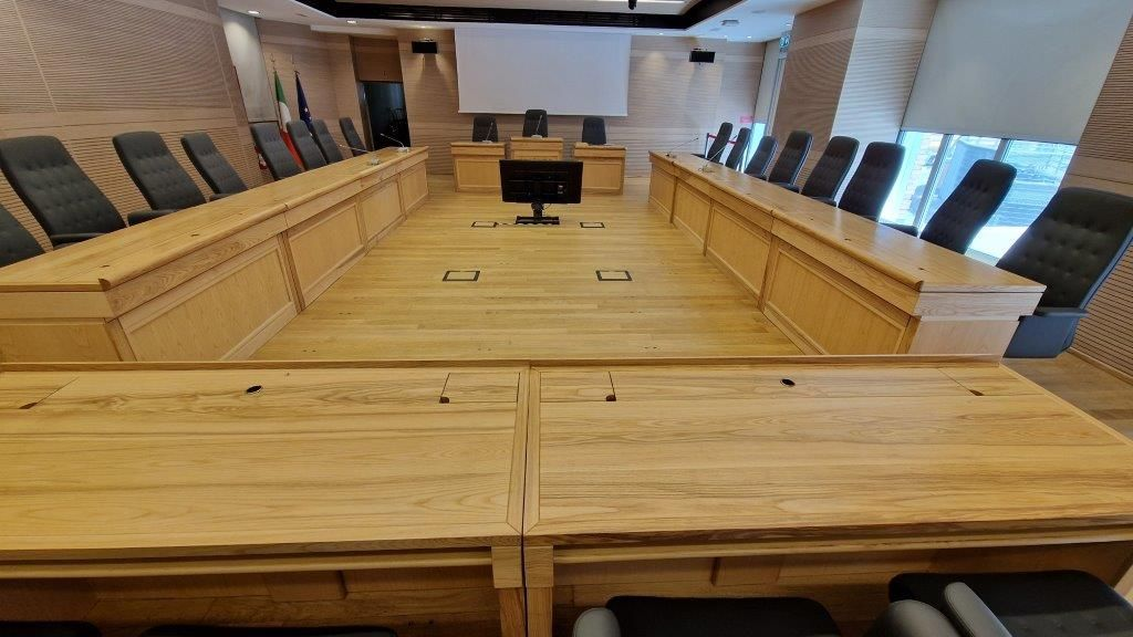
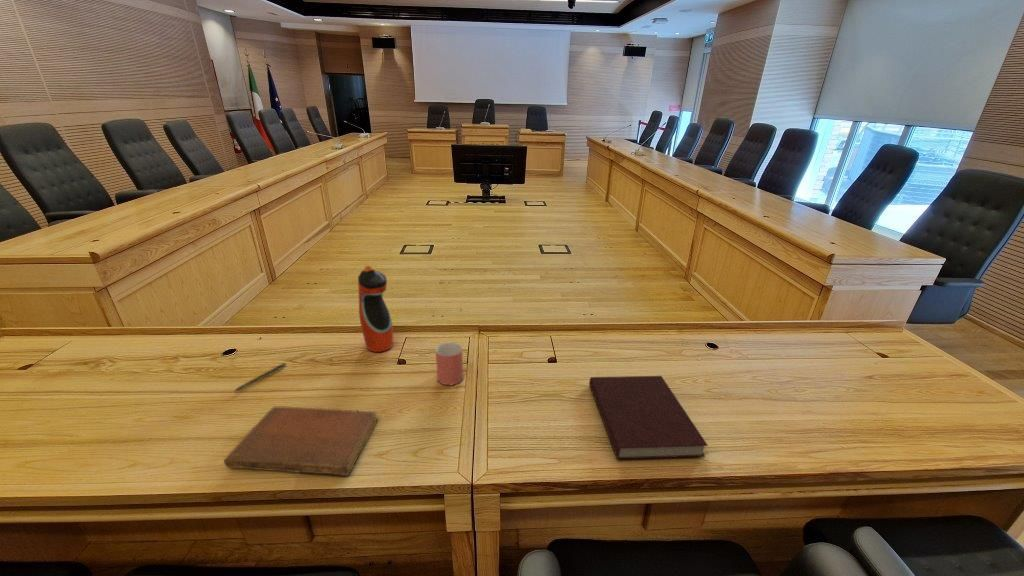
+ notebook [588,375,709,460]
+ notebook [223,406,378,477]
+ pen [234,362,287,392]
+ water bottle [357,265,394,353]
+ cup [435,341,464,386]
